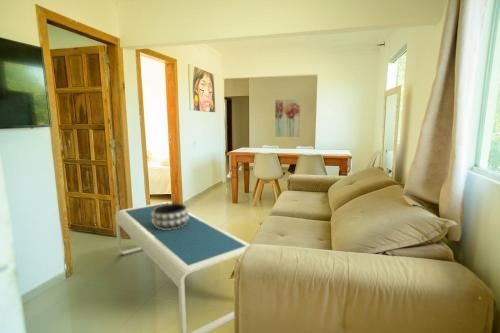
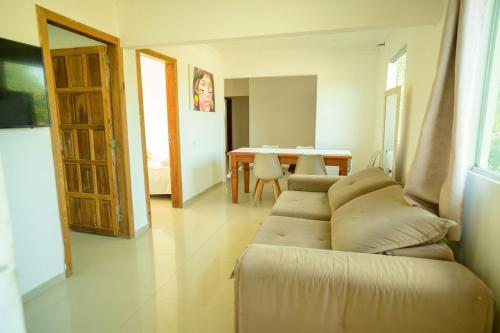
- coffee table [114,201,251,333]
- wall art [274,98,301,138]
- decorative bowl [151,202,189,230]
